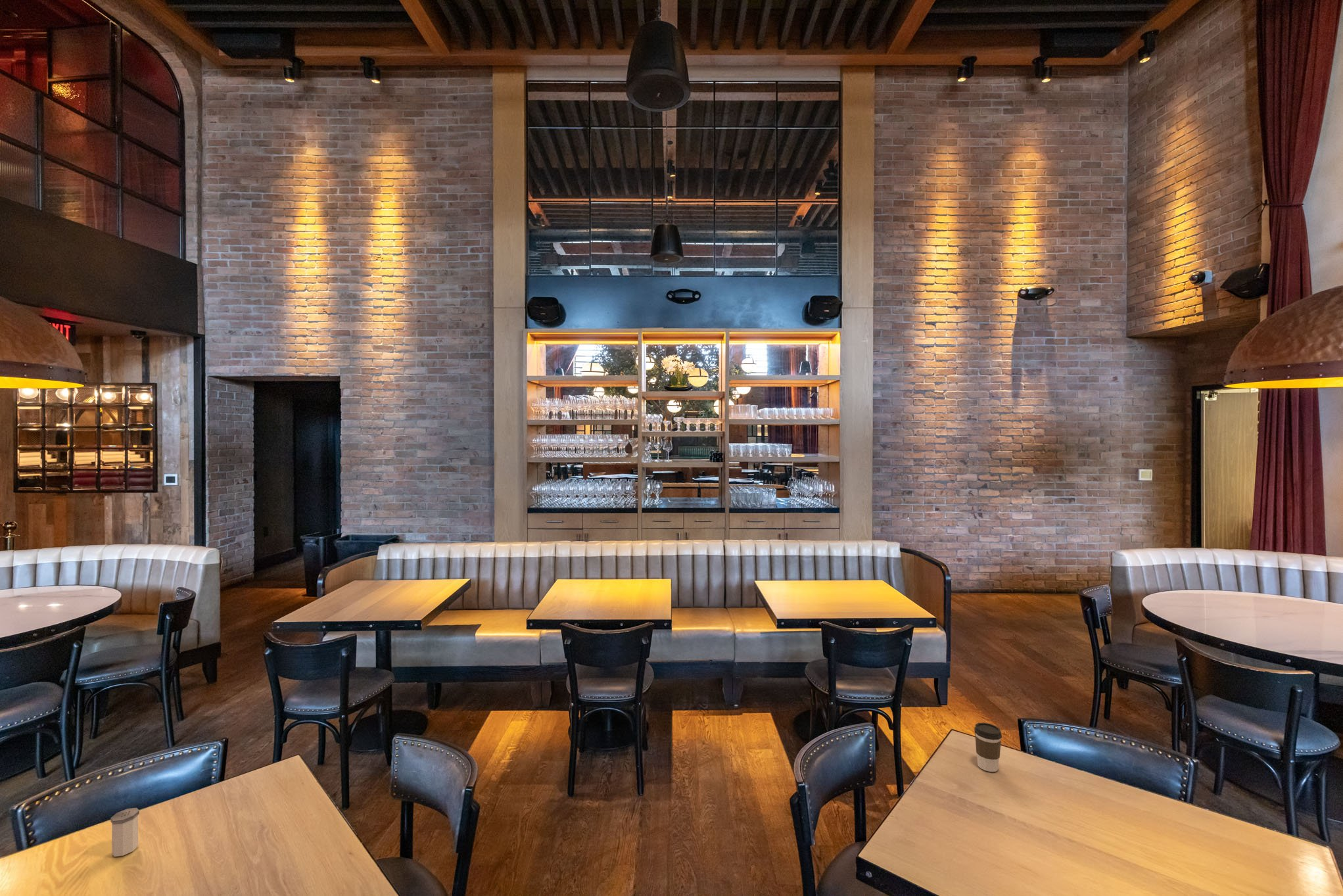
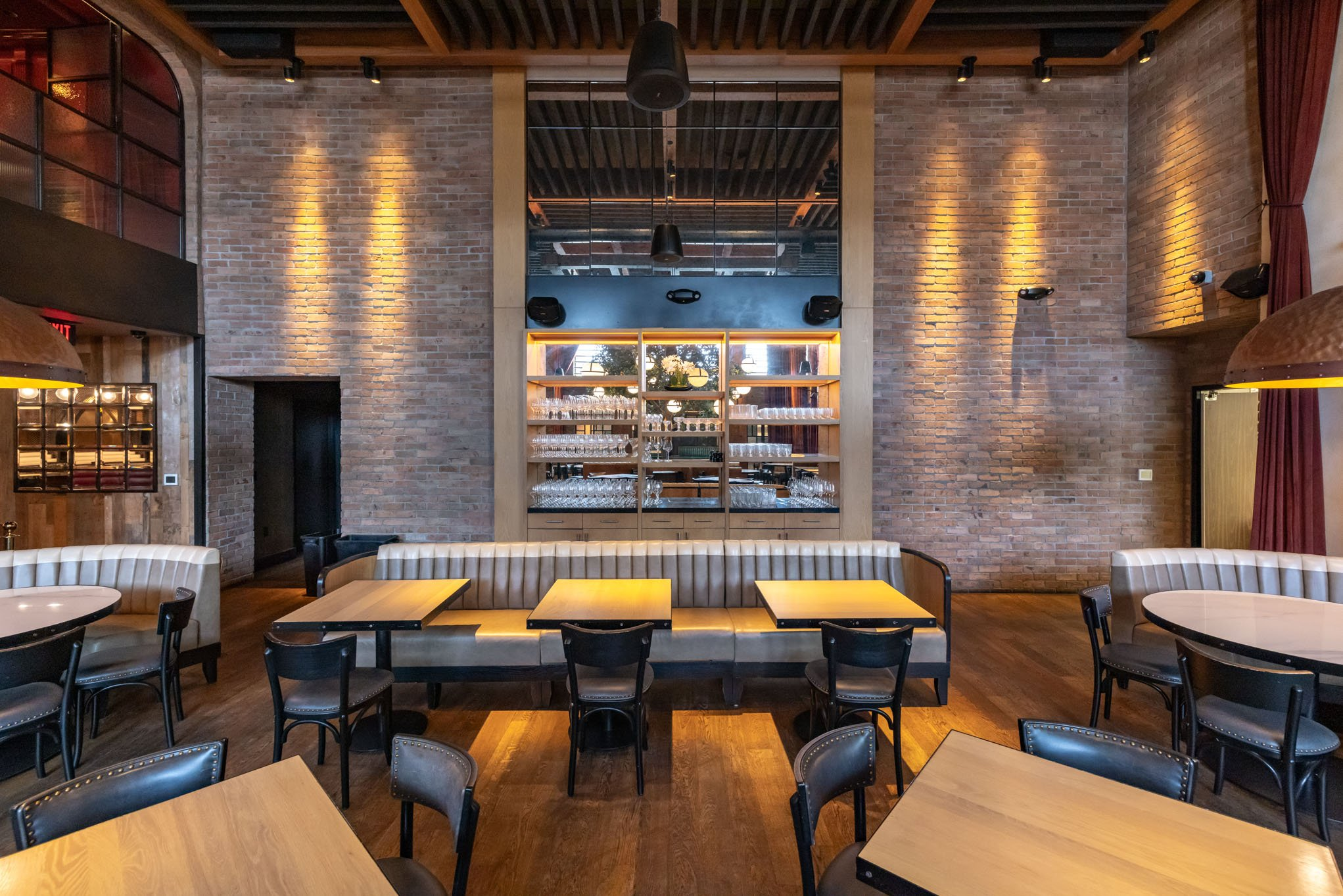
- salt shaker [110,807,140,857]
- coffee cup [974,722,1002,772]
